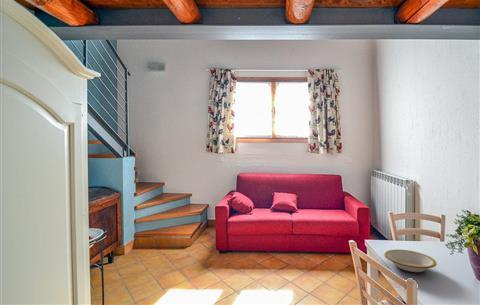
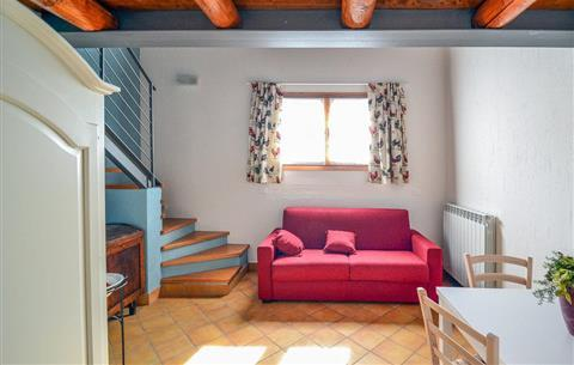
- bowl [384,249,438,273]
